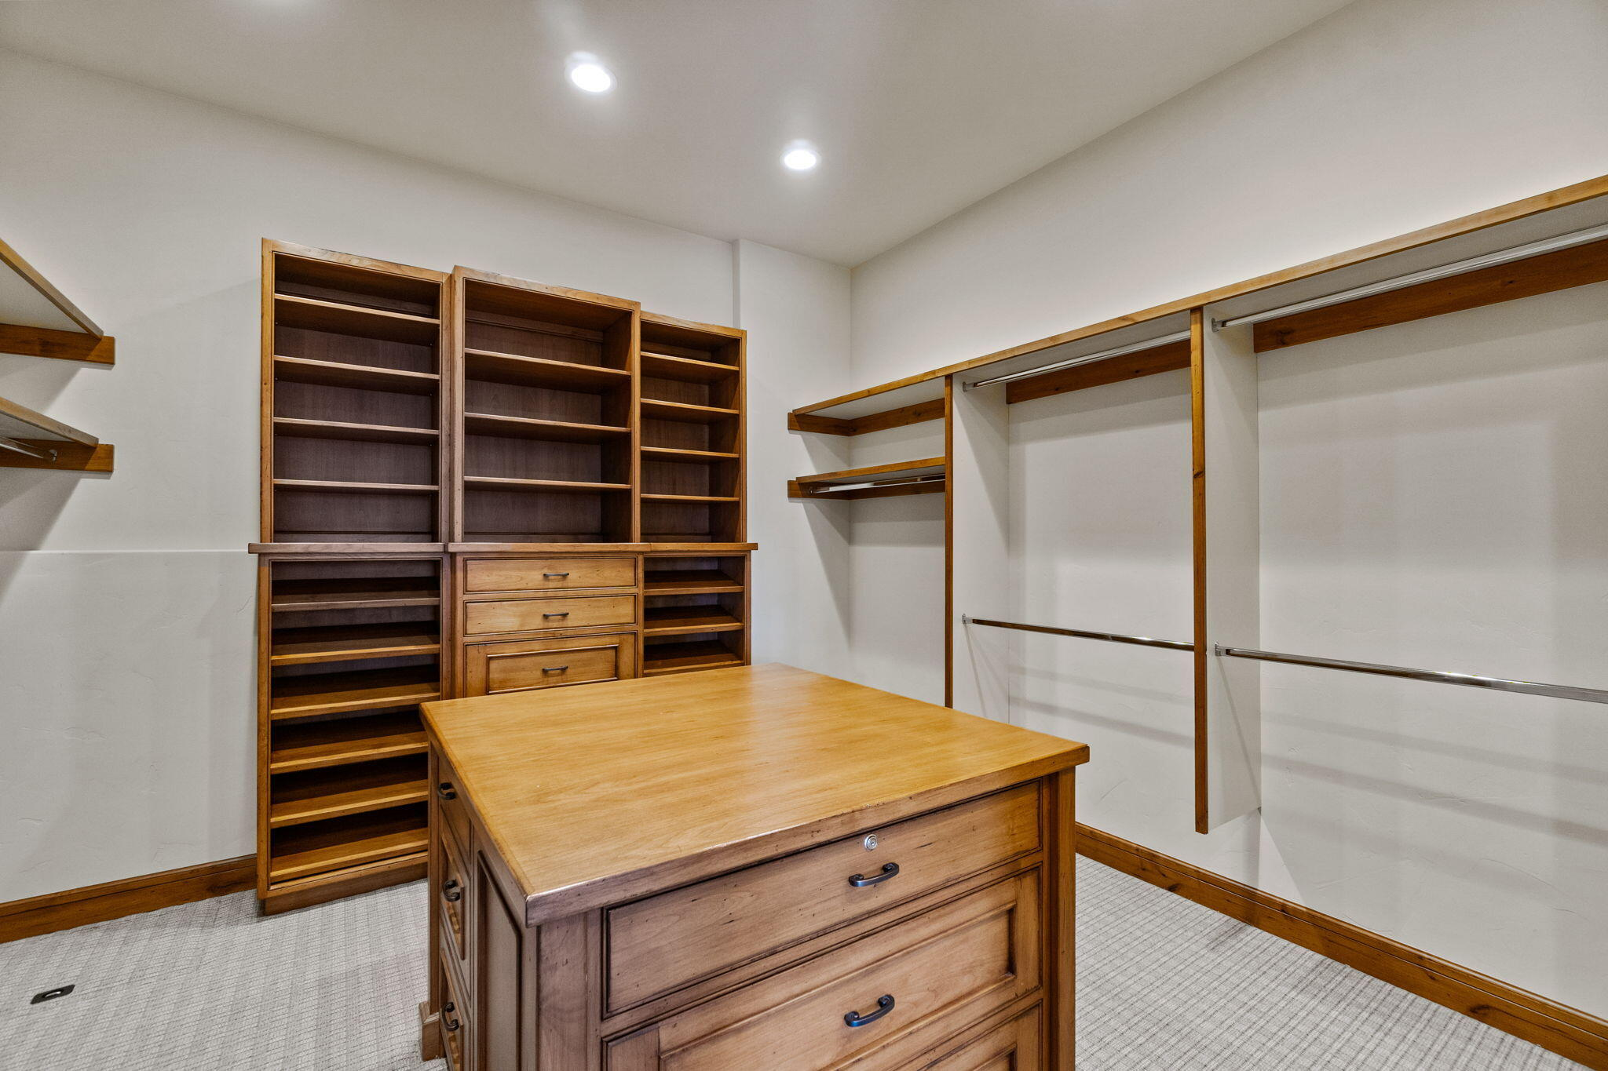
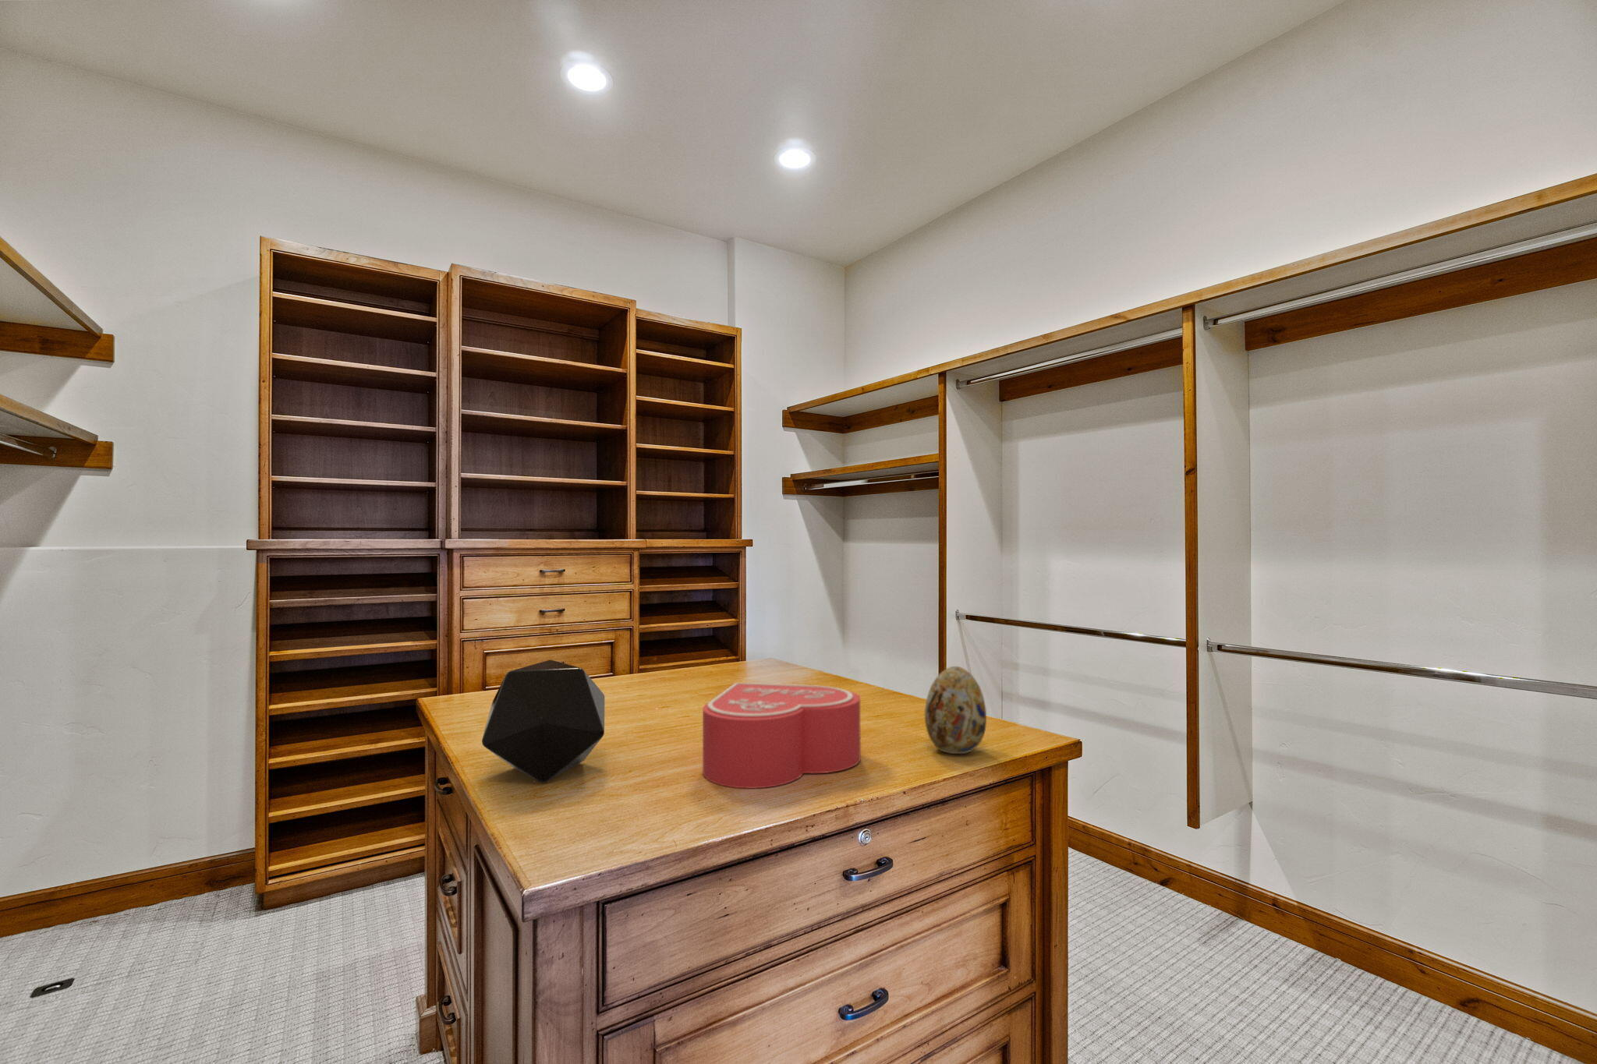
+ decorative tray [481,659,606,784]
+ decorative egg [924,666,987,754]
+ jewelry box [702,682,862,788]
